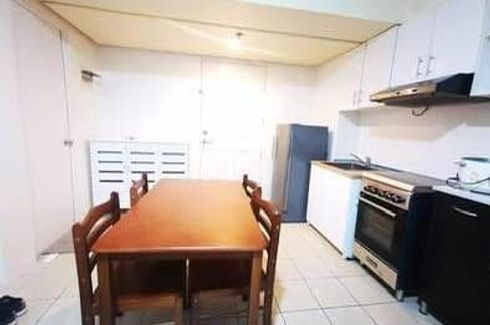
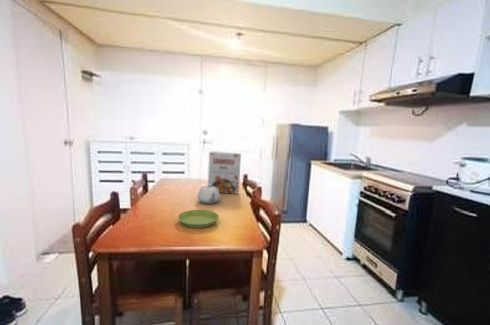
+ teapot [197,184,221,205]
+ saucer [177,209,220,229]
+ cereal box [207,150,242,196]
